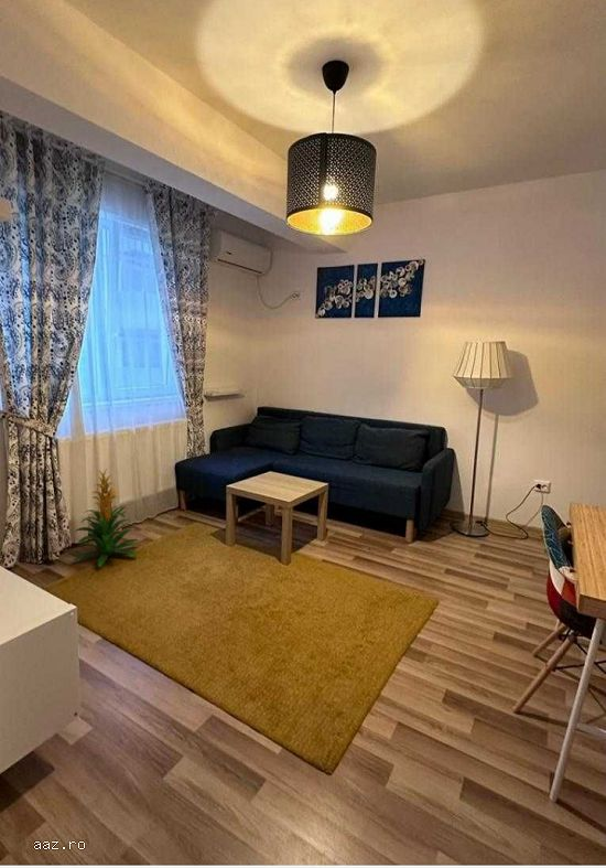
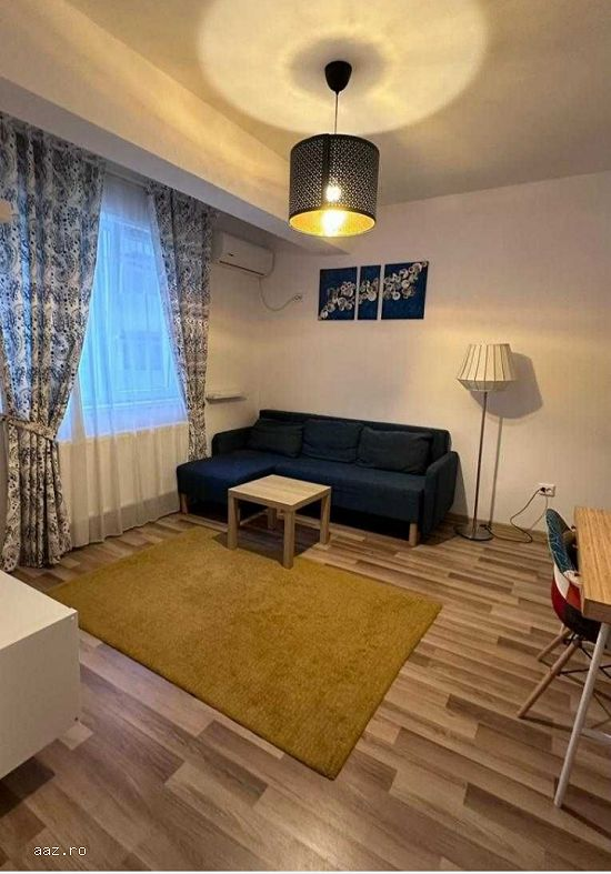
- indoor plant [73,468,139,568]
